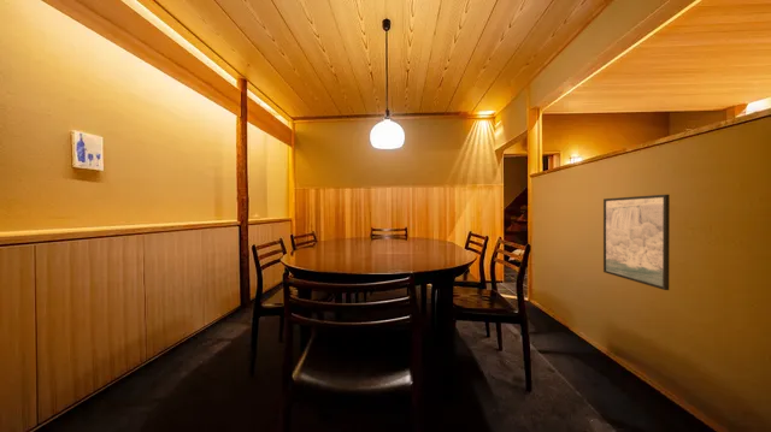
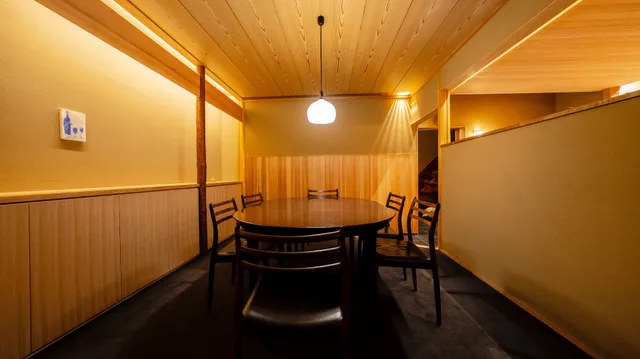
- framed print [602,194,671,291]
